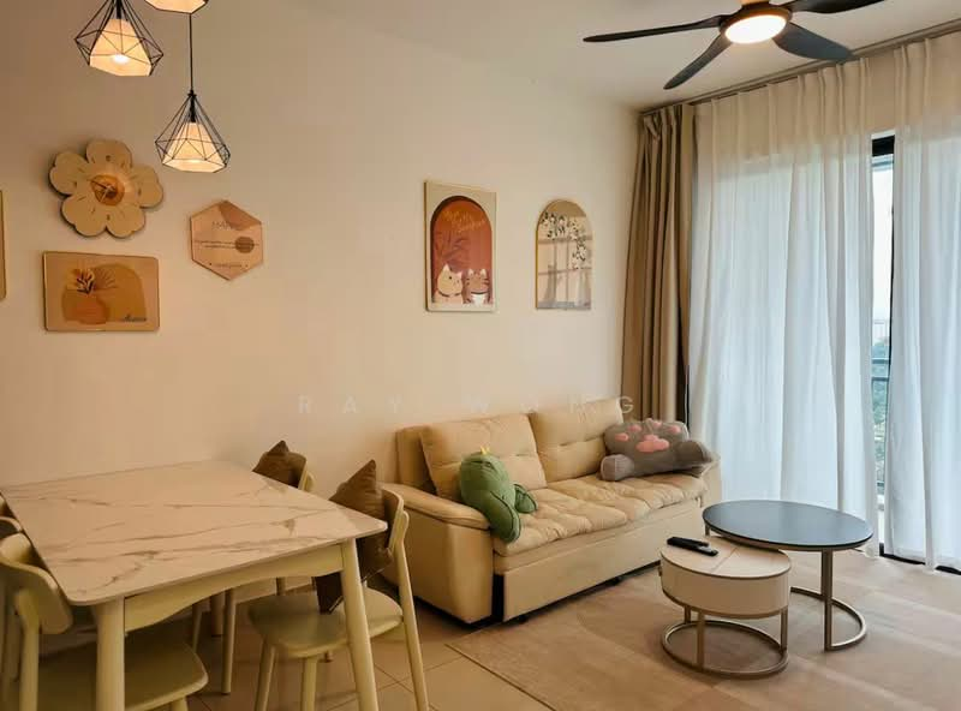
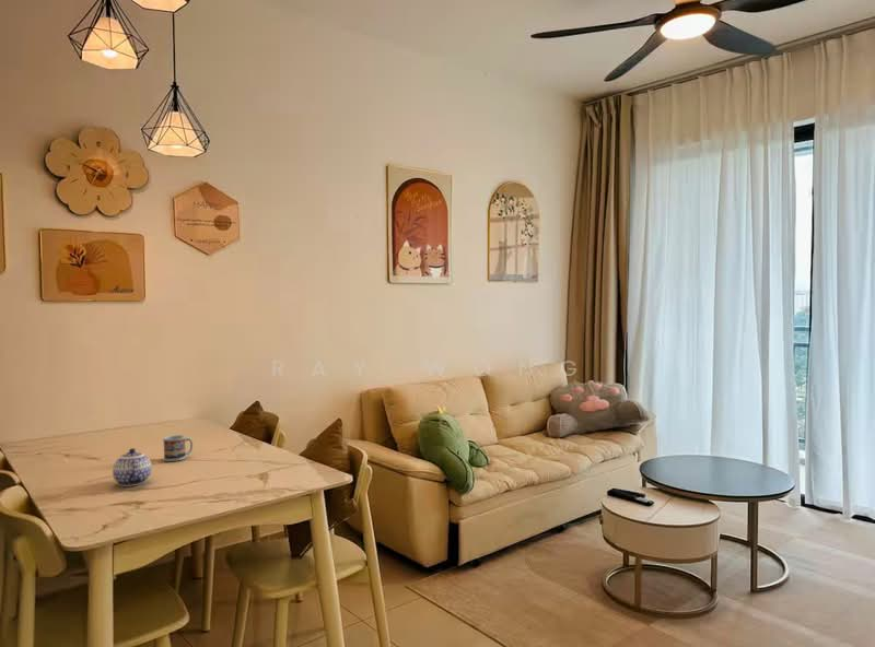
+ cup [162,434,194,462]
+ teapot [112,447,152,487]
